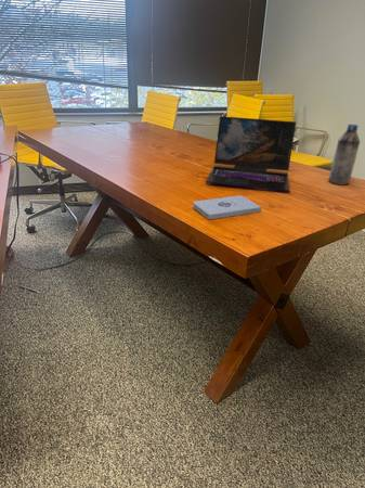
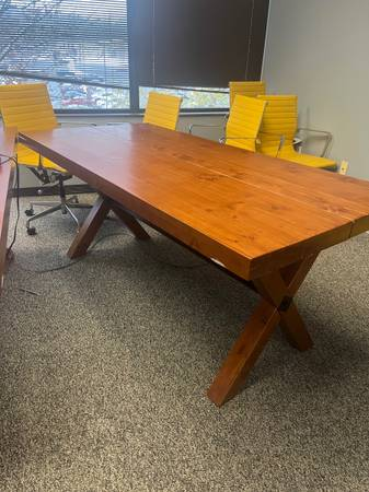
- notepad [192,195,262,220]
- water bottle [328,124,361,187]
- laptop [205,115,297,193]
